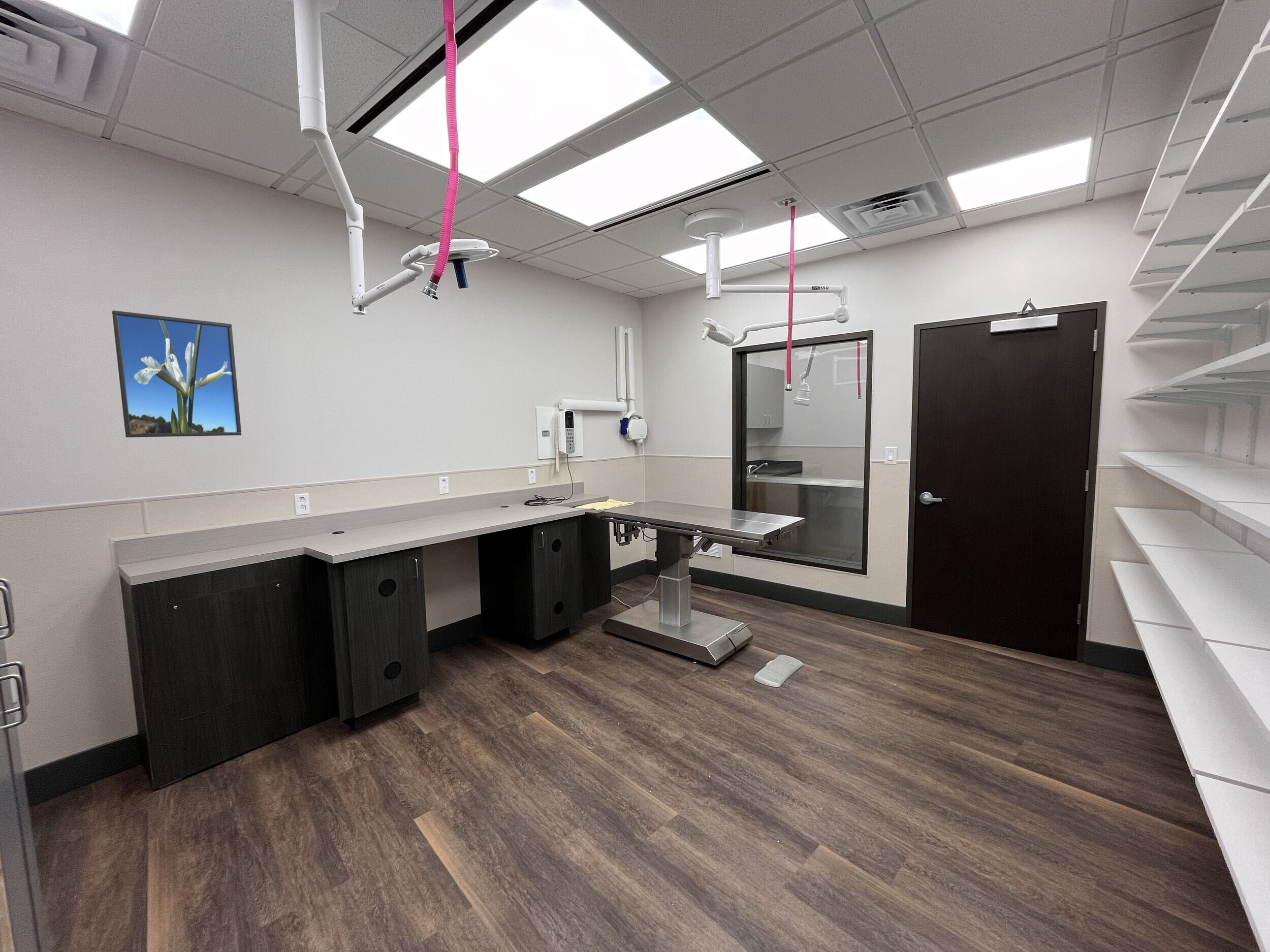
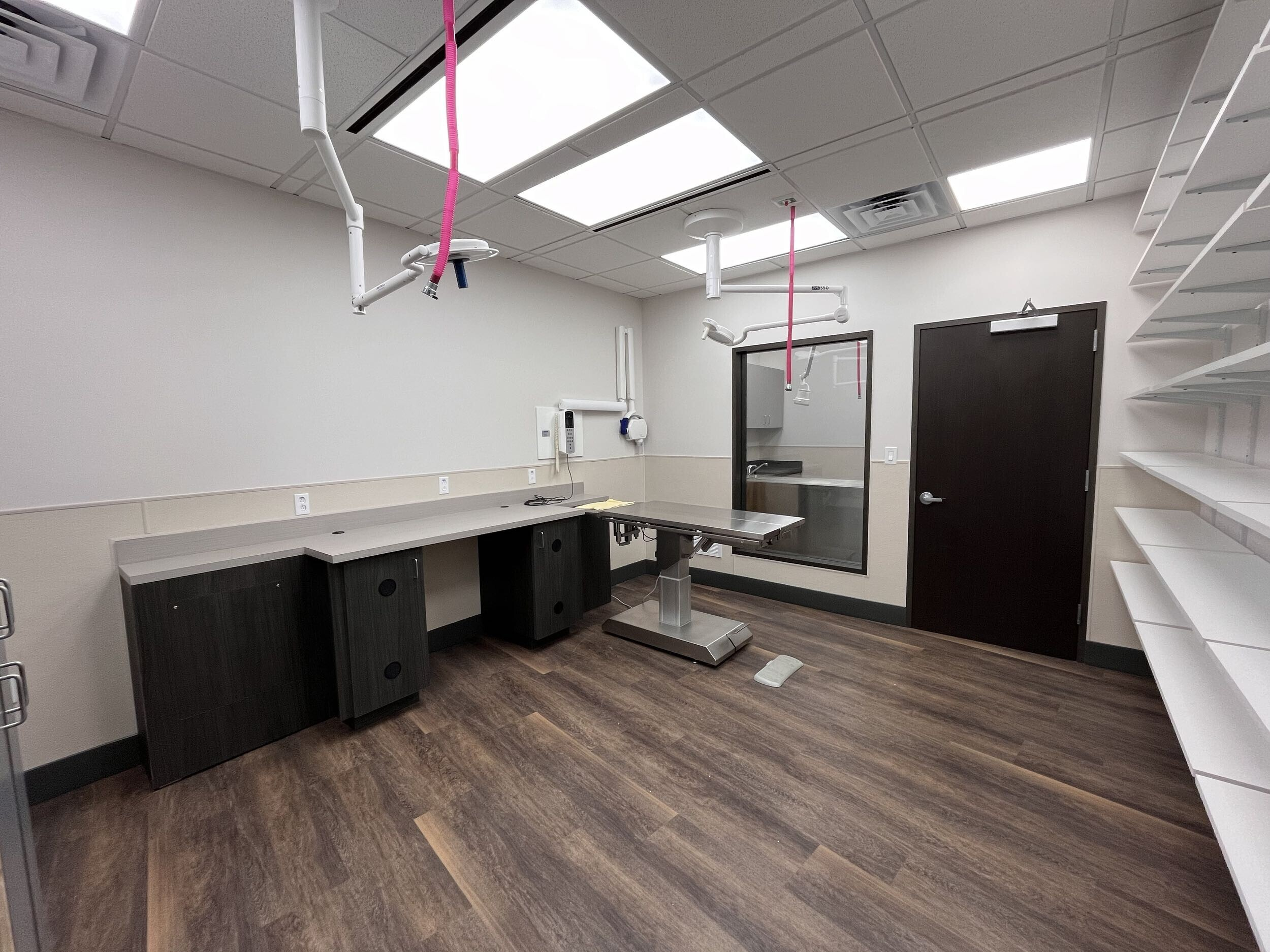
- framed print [112,310,242,438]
